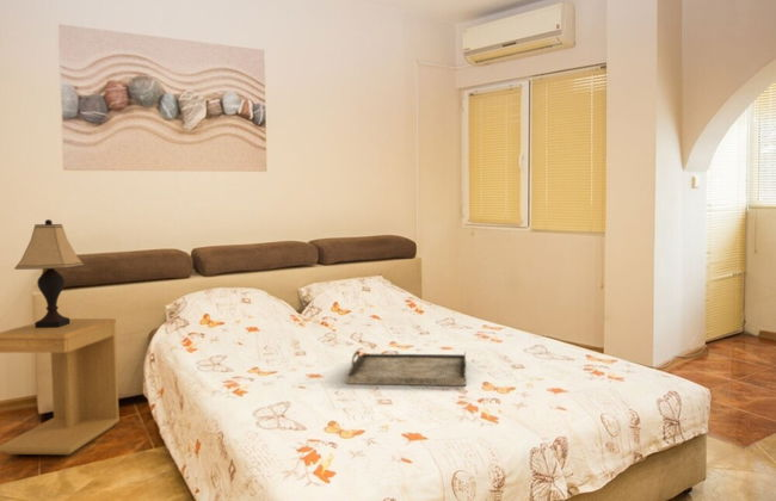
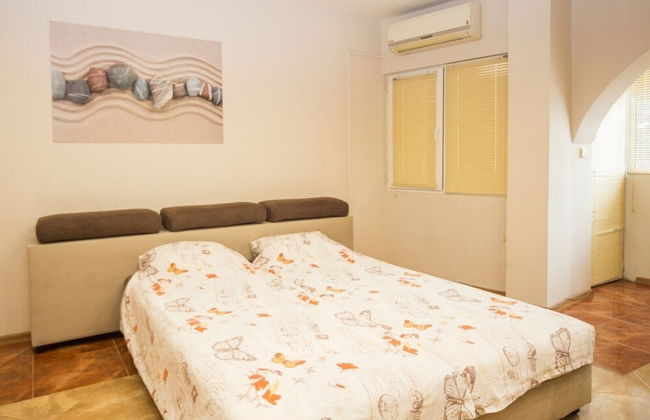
- lamp [13,218,85,328]
- side table [0,317,121,456]
- serving tray [345,350,467,386]
